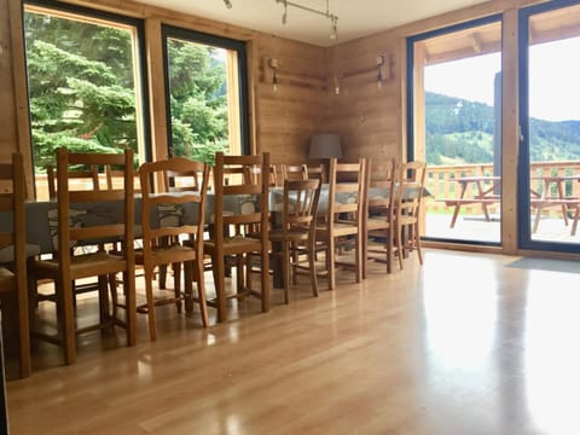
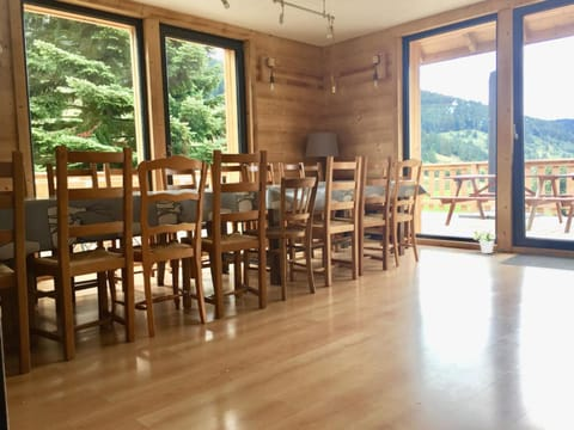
+ potted plant [471,228,496,254]
